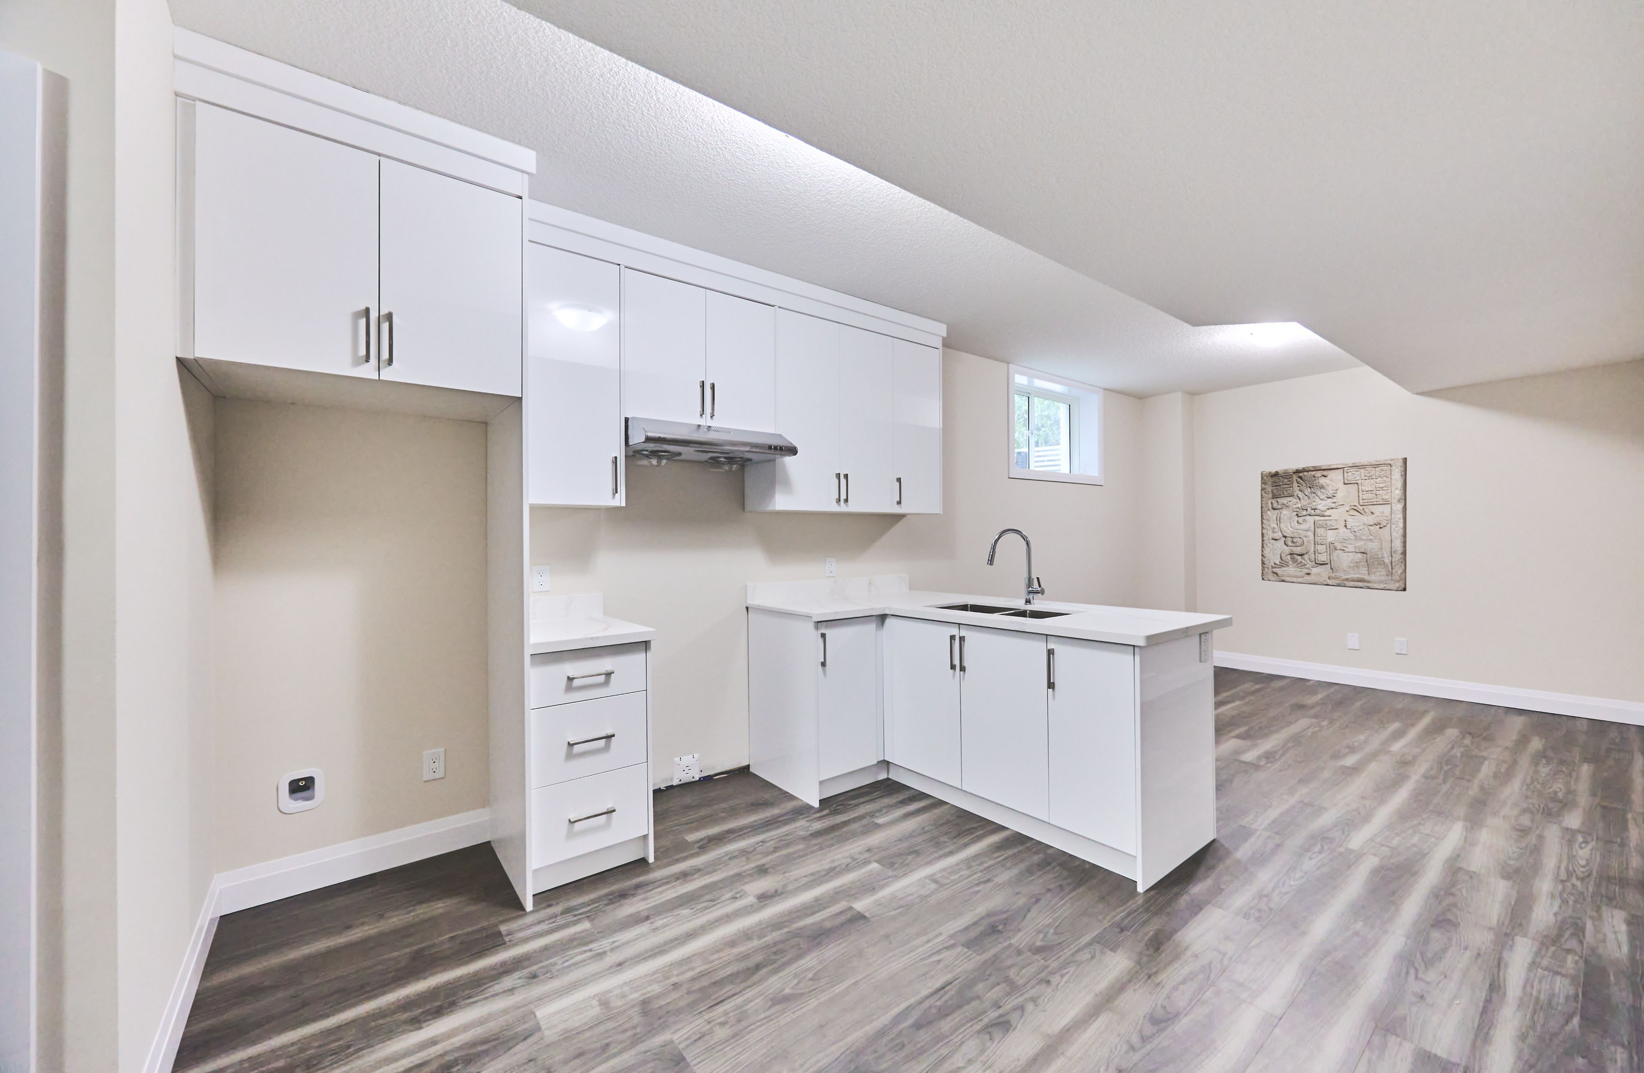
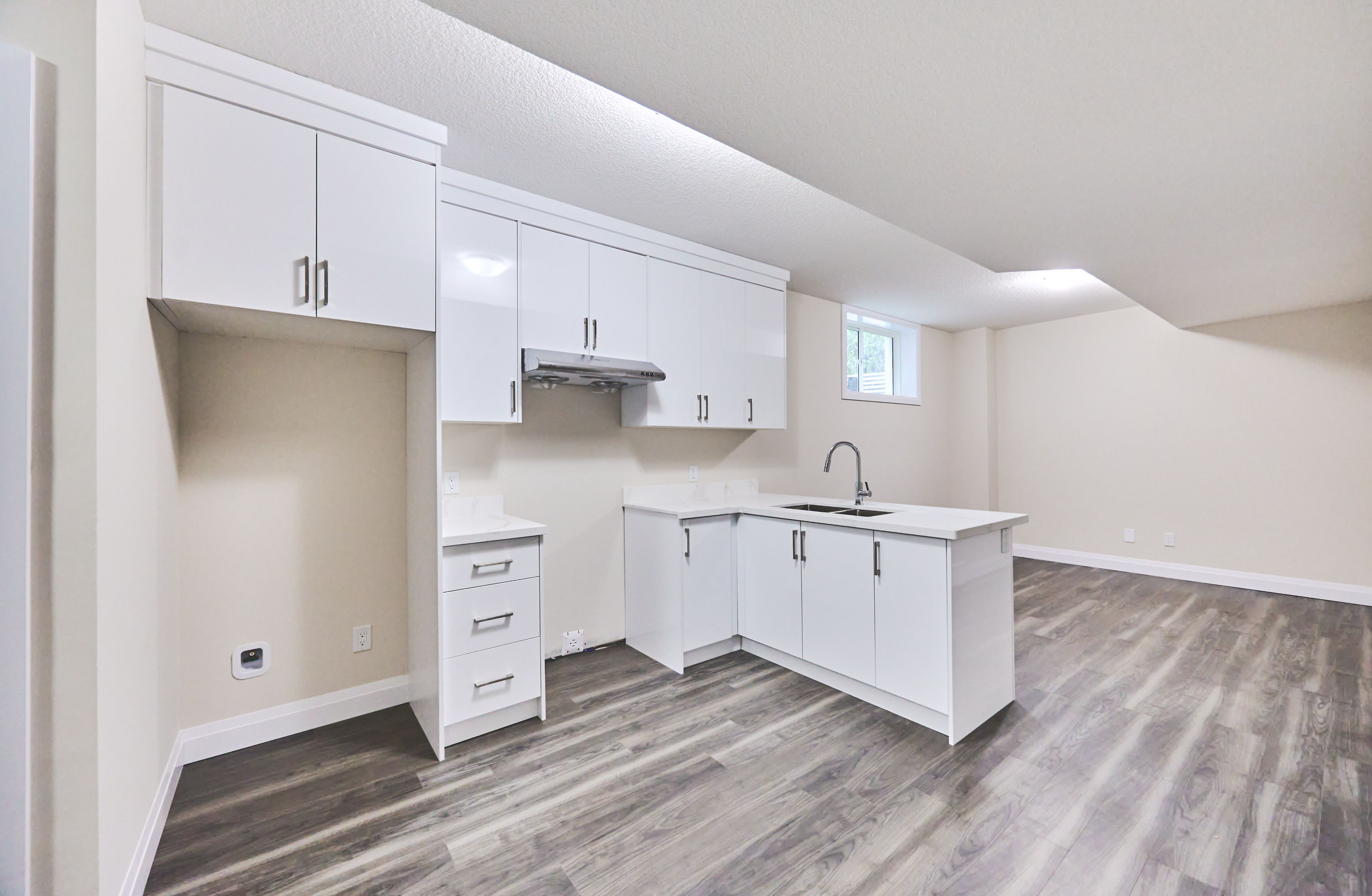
- stone relief [1261,457,1407,592]
